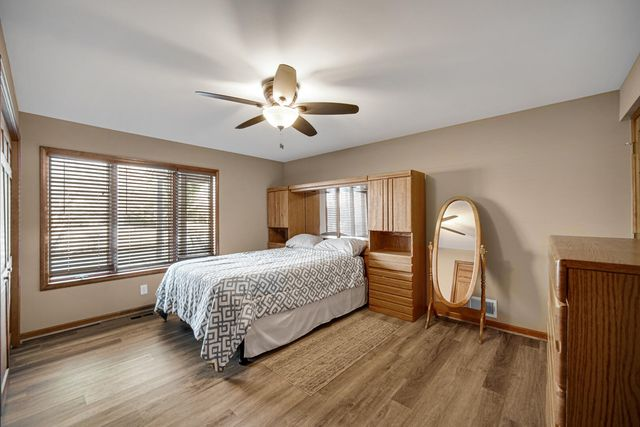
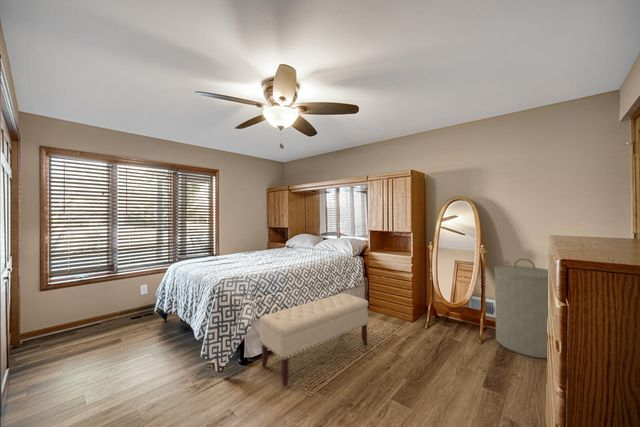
+ bench [259,292,369,387]
+ laundry hamper [487,257,549,359]
